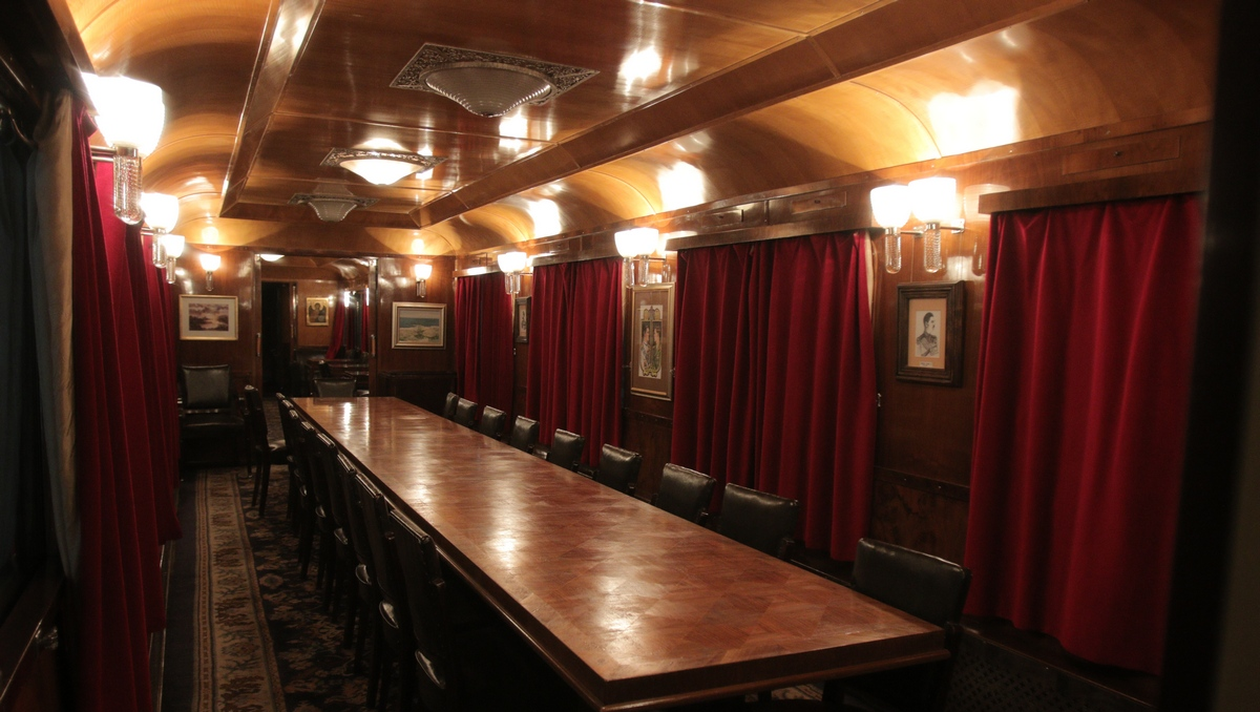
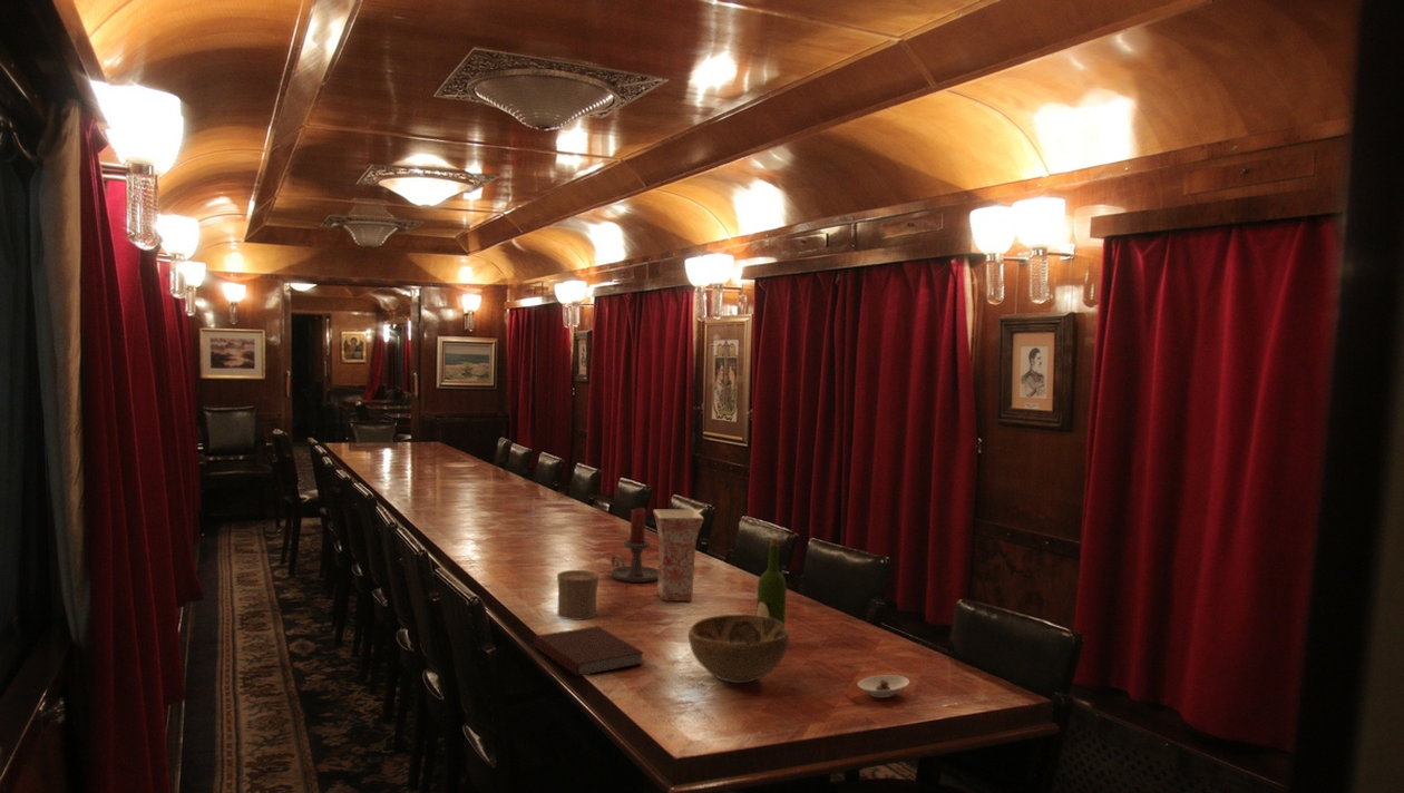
+ saucer [857,674,910,698]
+ vase [652,509,705,603]
+ notebook [534,625,645,677]
+ wine bottle [755,537,788,626]
+ decorative bowl [688,614,790,684]
+ cup [556,569,601,621]
+ candle holder [610,507,659,584]
